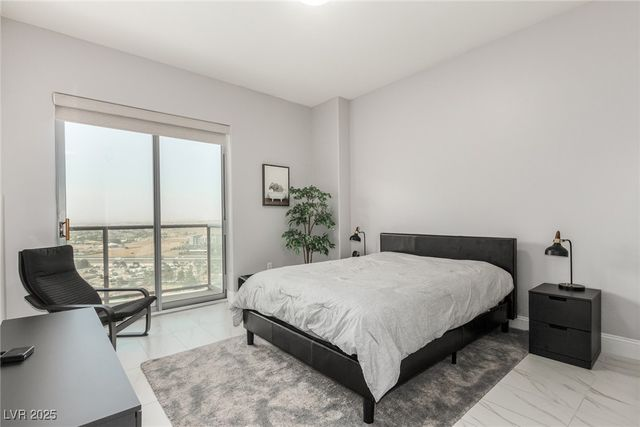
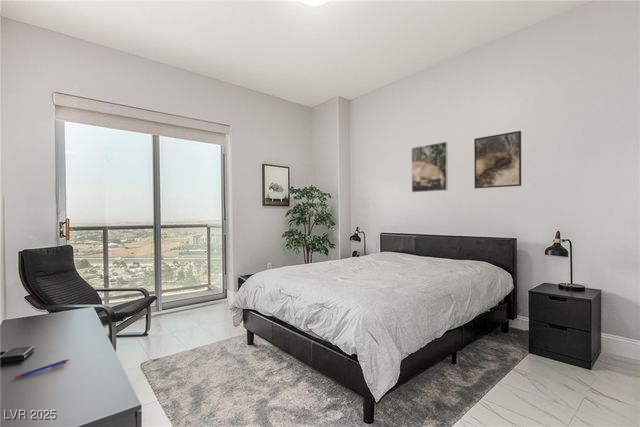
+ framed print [473,130,522,189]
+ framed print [411,141,449,193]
+ pen [13,358,71,379]
